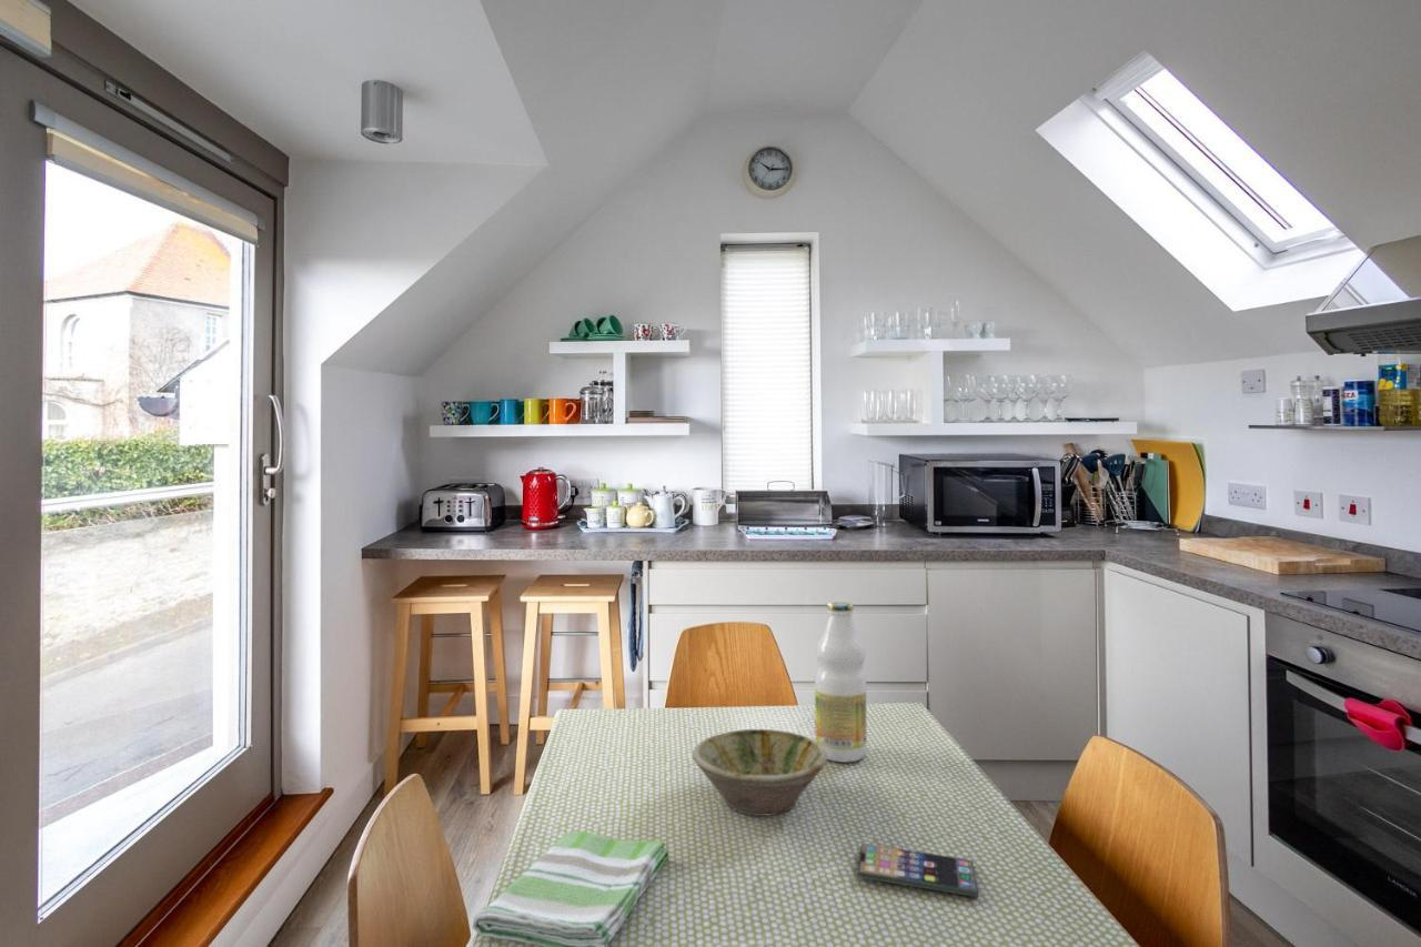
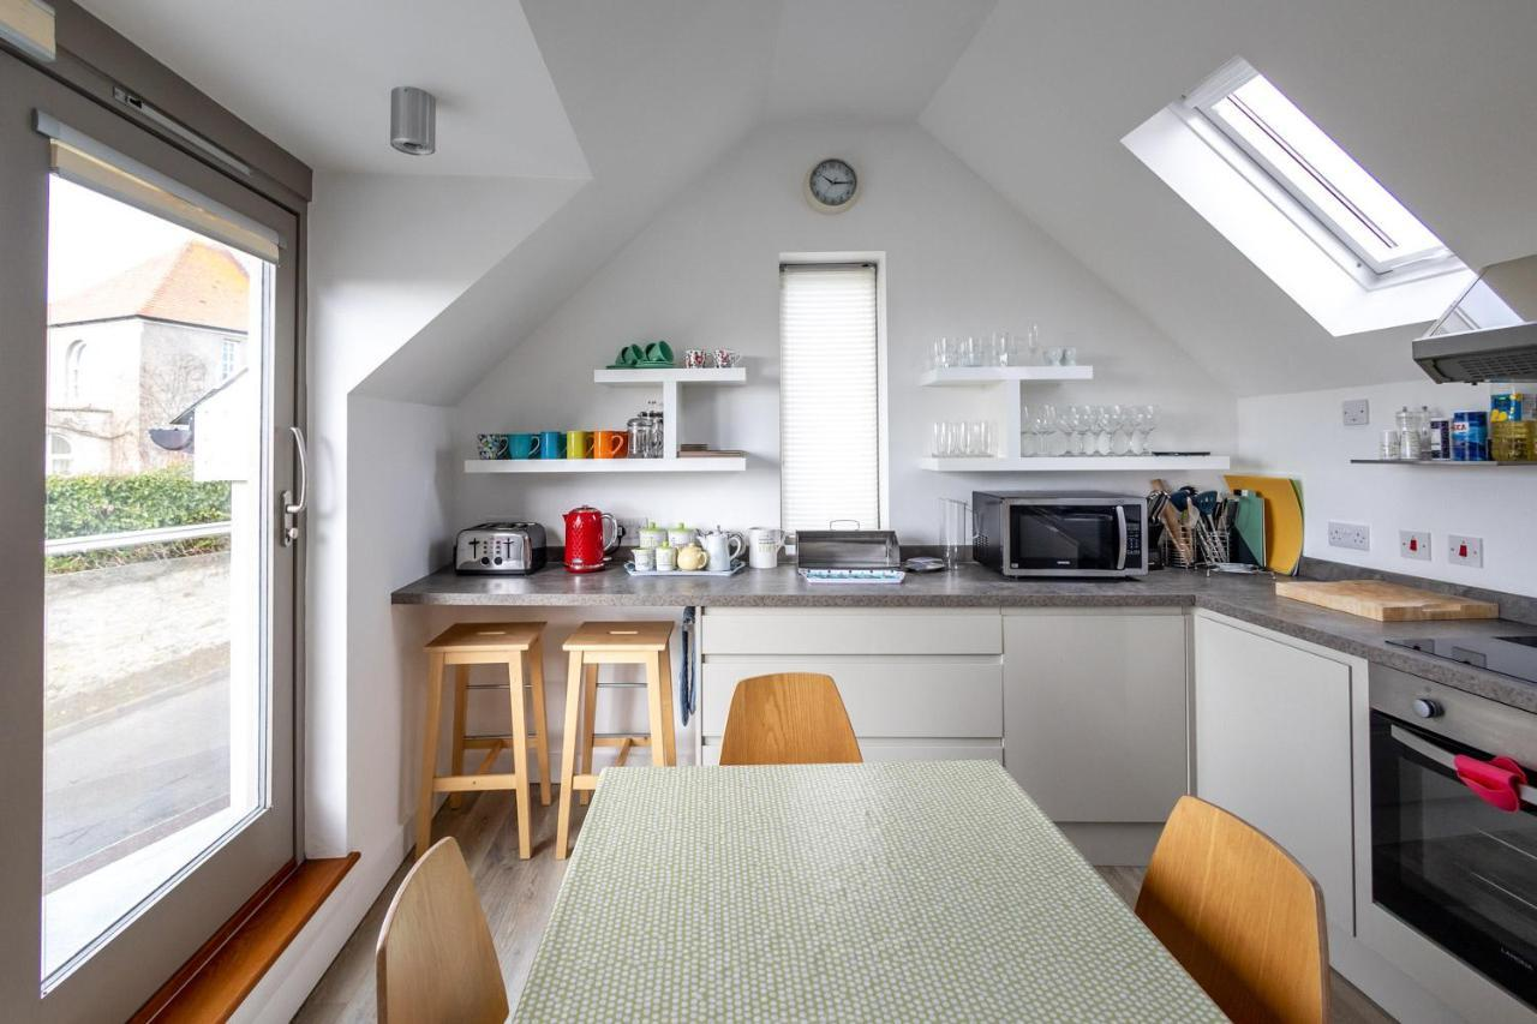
- bottle [814,601,868,763]
- bowl [692,728,828,816]
- smartphone [857,842,979,898]
- dish towel [472,830,669,947]
